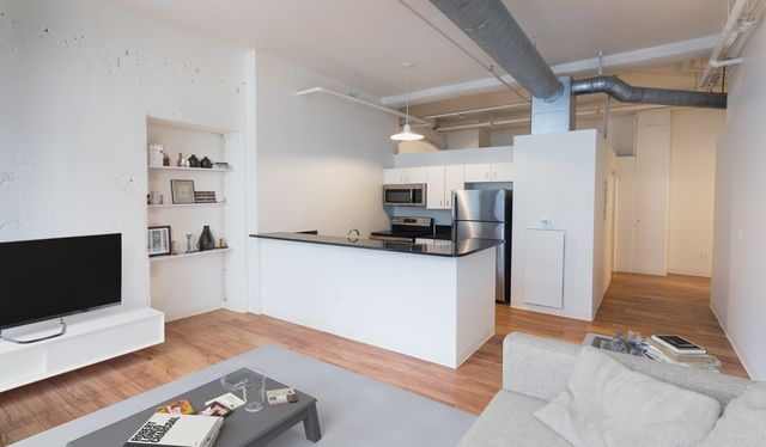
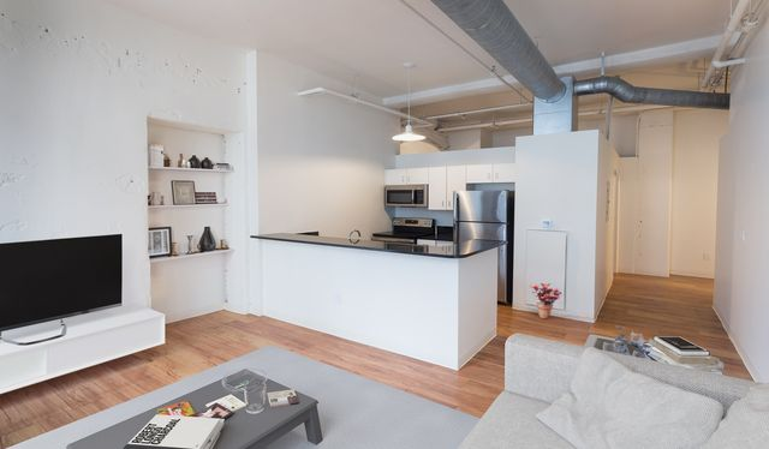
+ potted plant [529,282,564,319]
